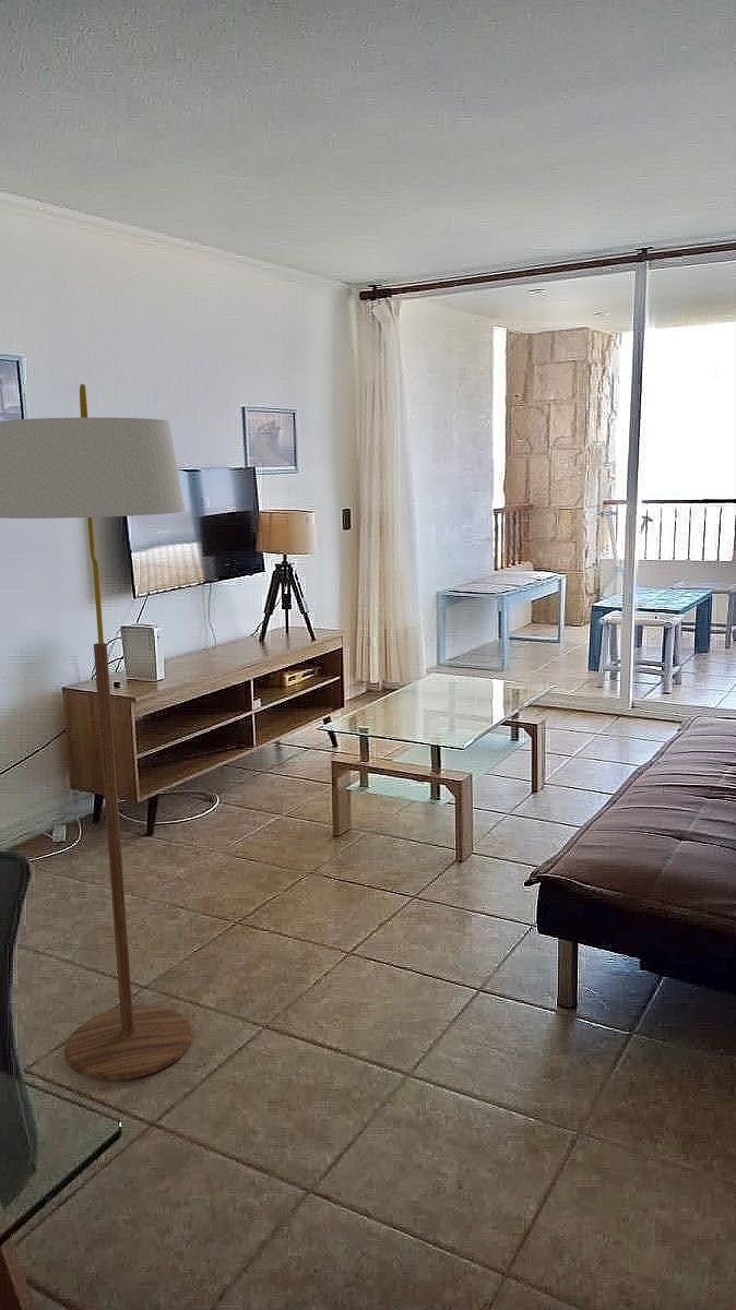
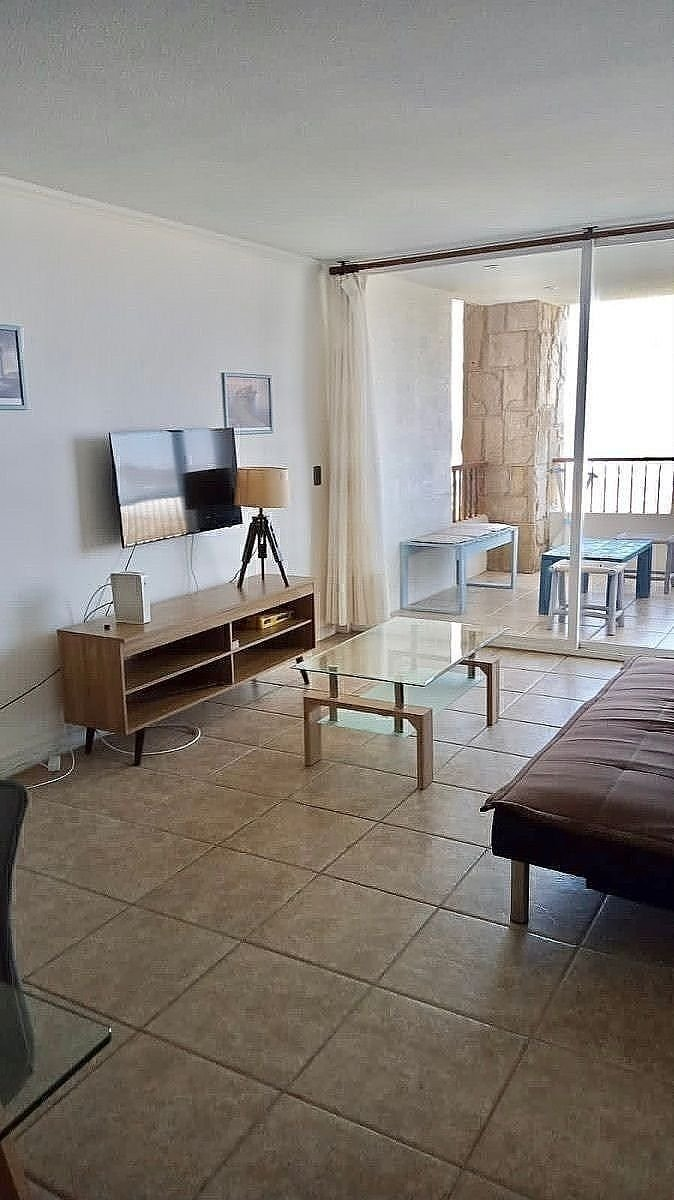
- floor lamp [0,383,194,1081]
